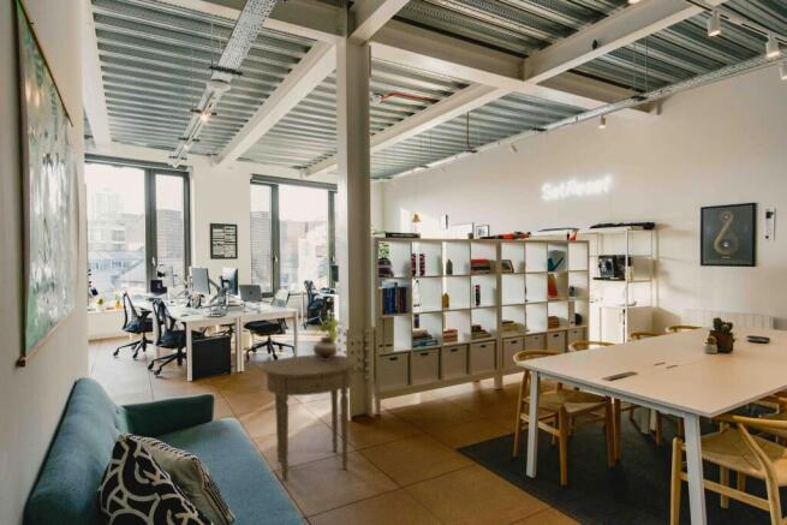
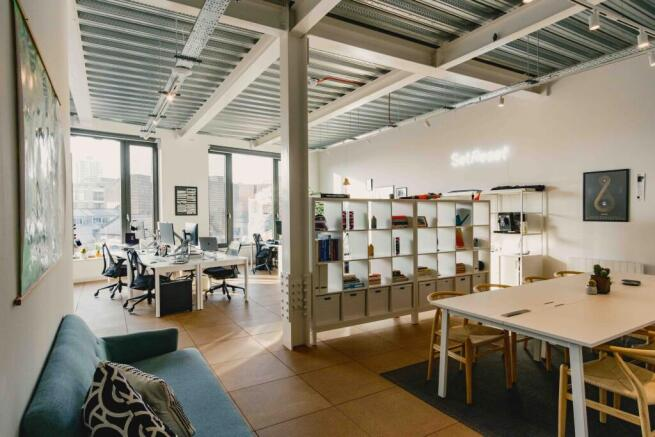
- potted plant [312,314,348,360]
- side table [262,353,357,482]
